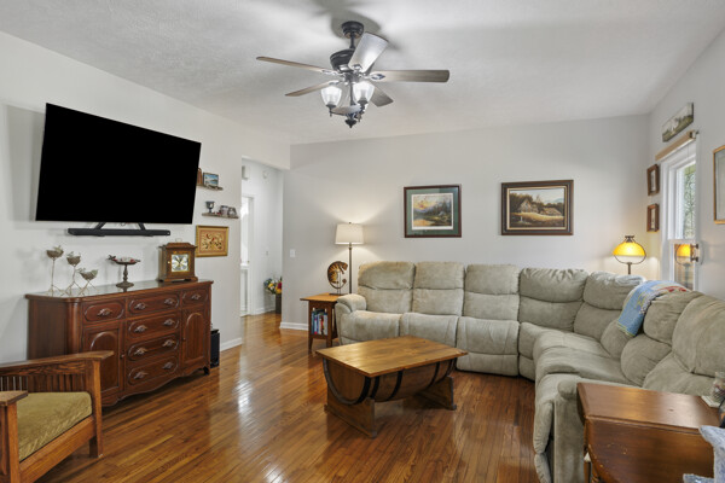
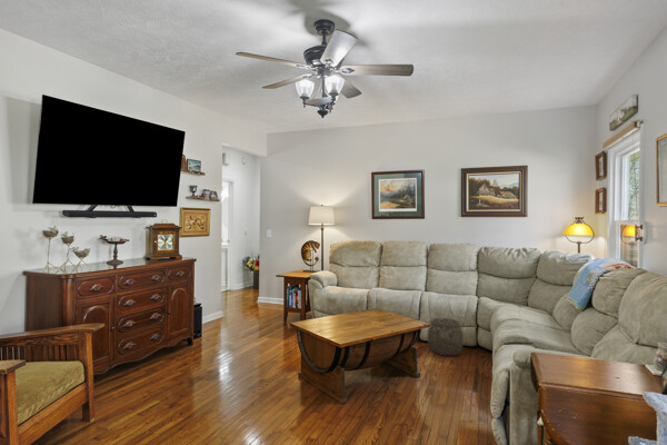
+ woven basket [426,317,465,357]
